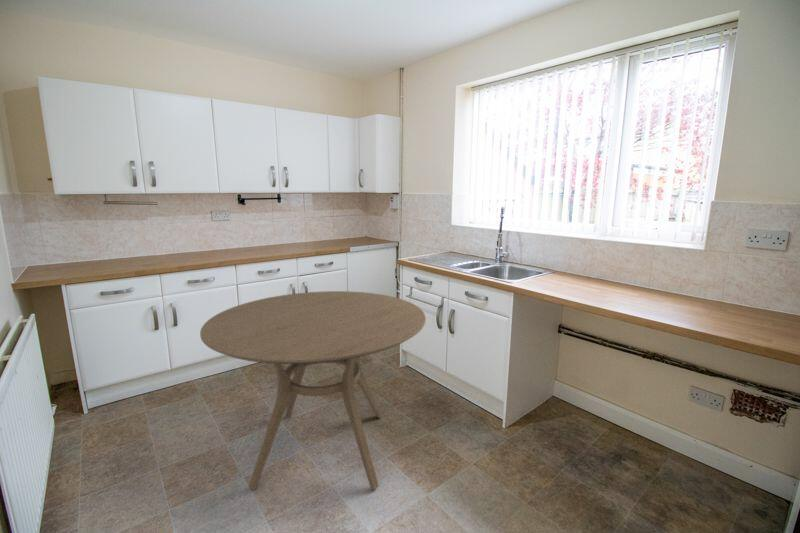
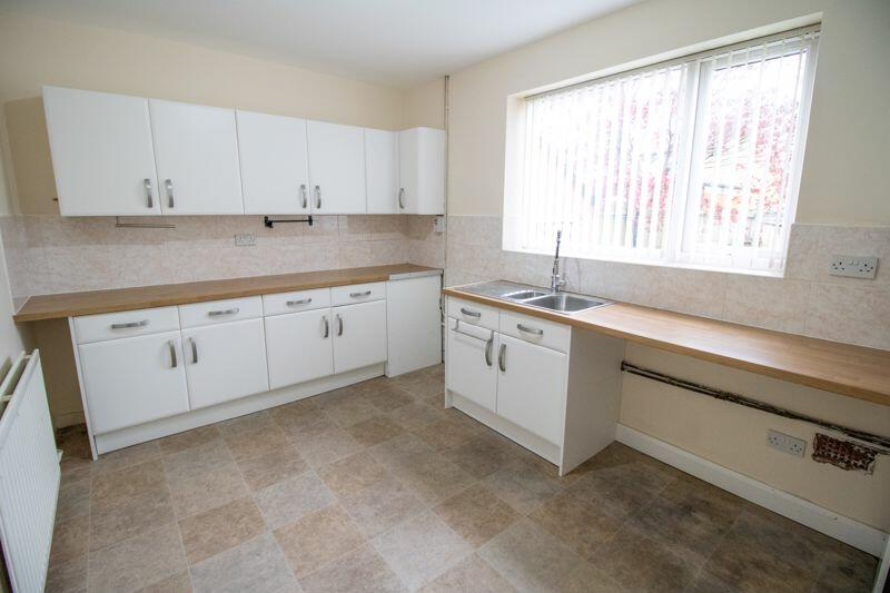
- dining table [199,290,427,491]
